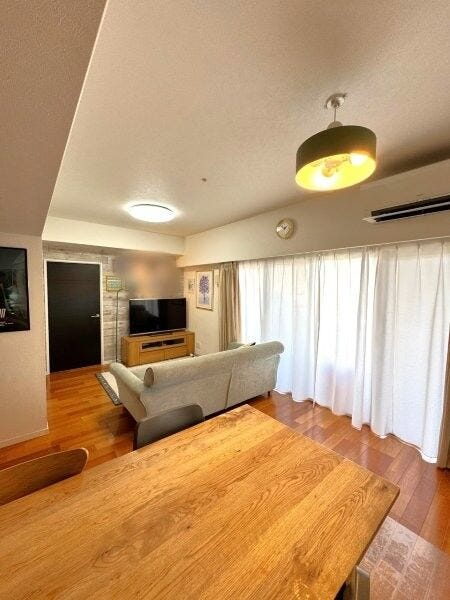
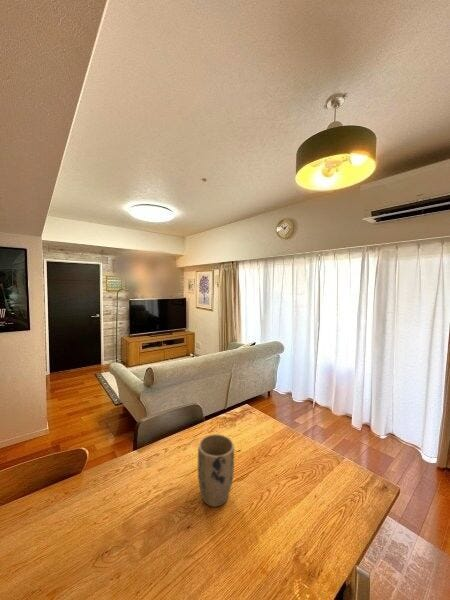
+ plant pot [197,433,235,508]
